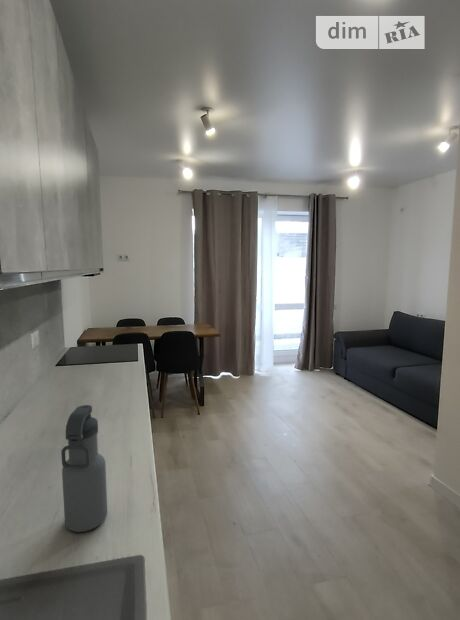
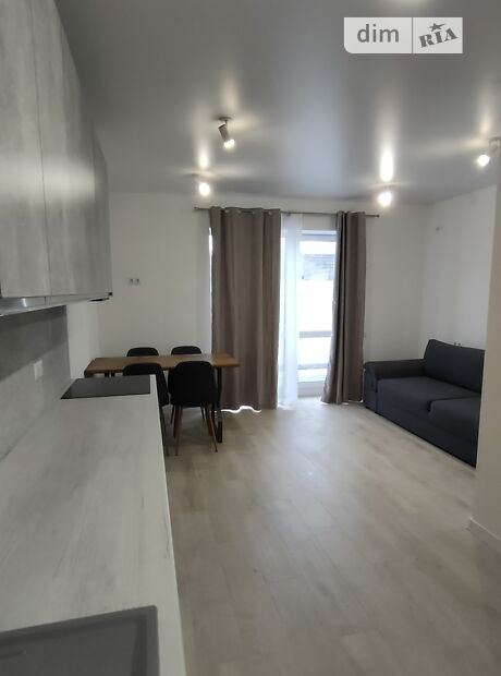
- water bottle [60,404,108,533]
